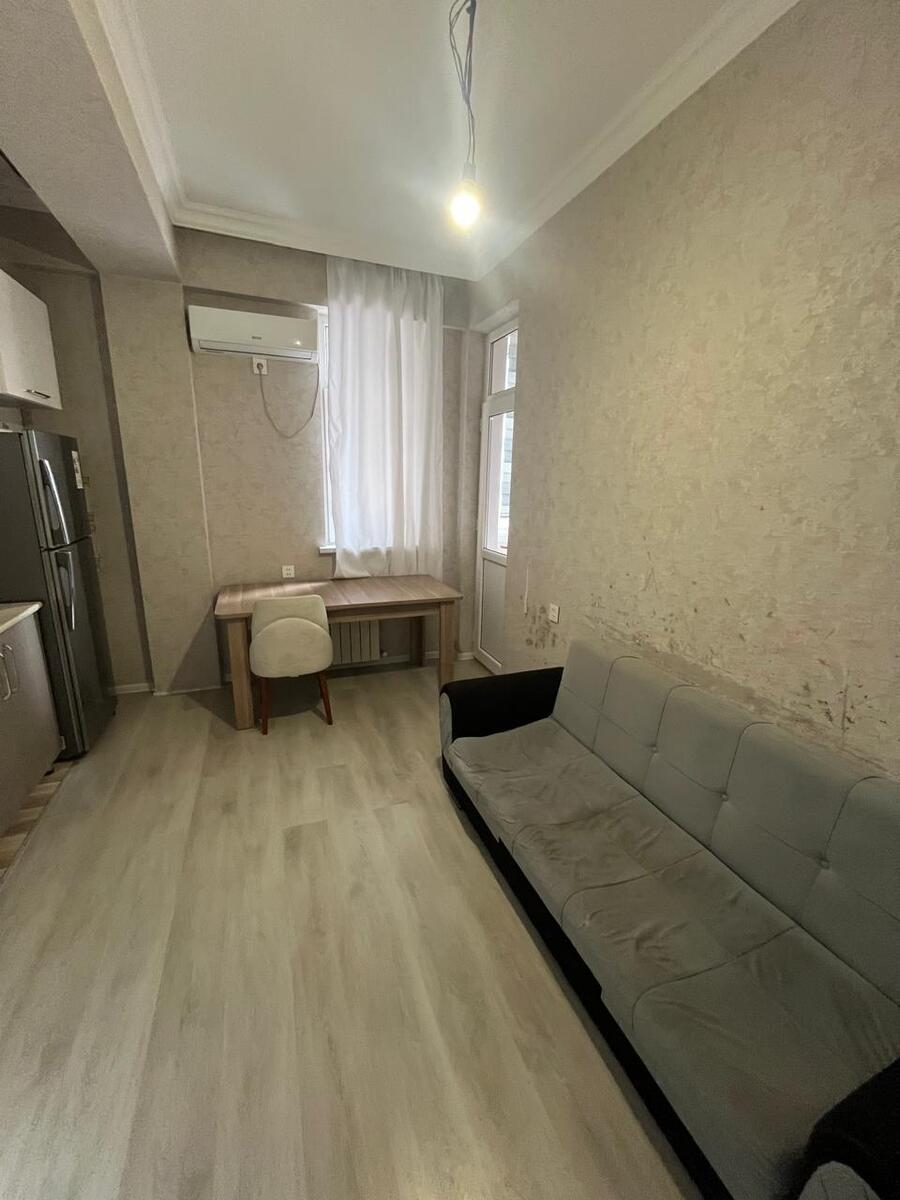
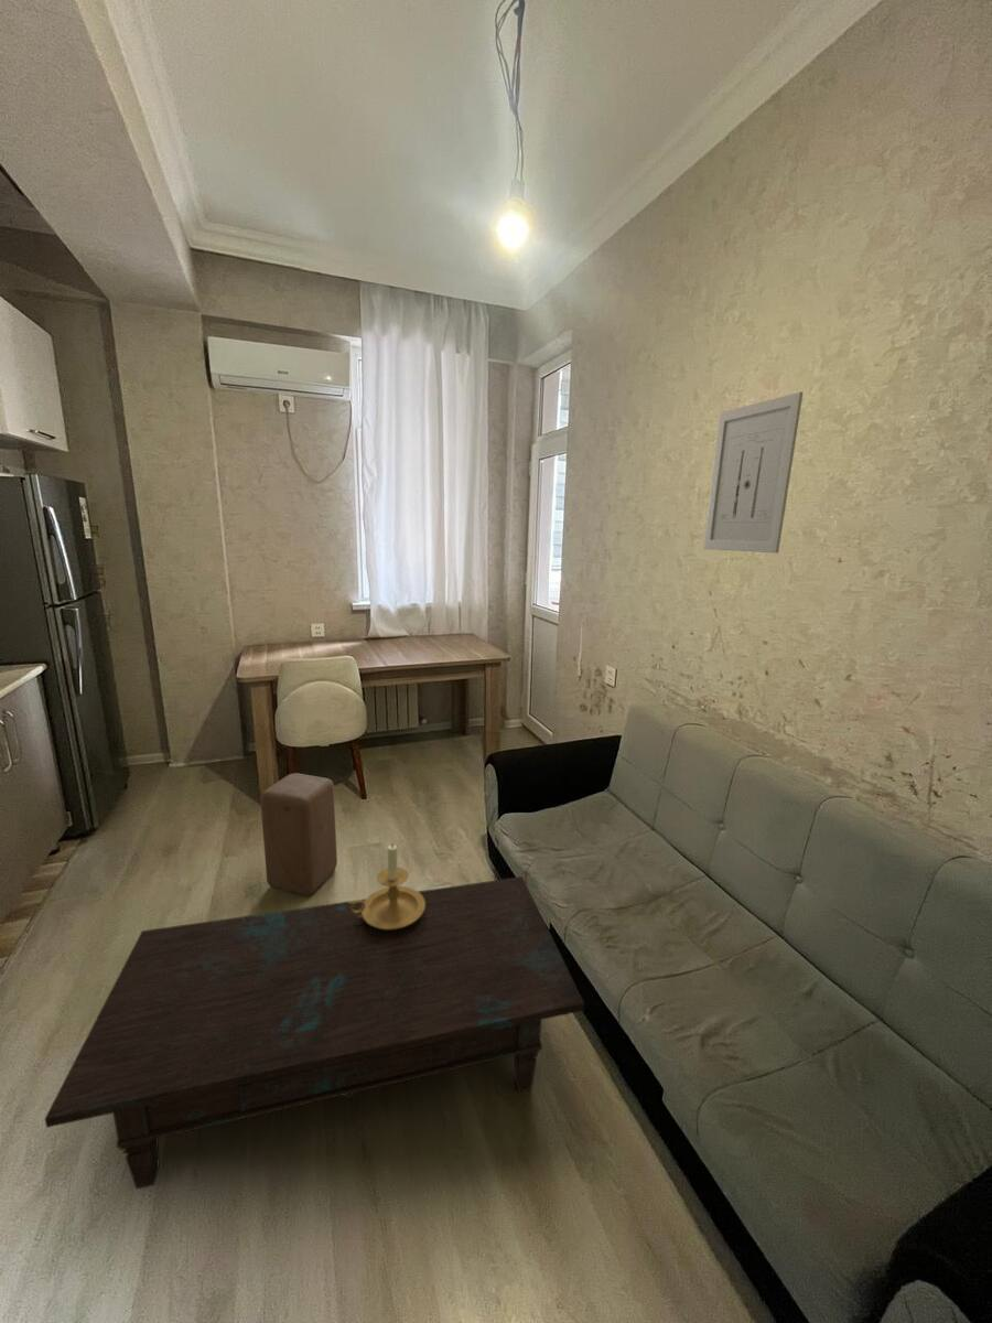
+ candle holder [348,842,425,929]
+ coffee table [44,875,585,1191]
+ stool [259,772,338,896]
+ wall art [702,391,804,555]
